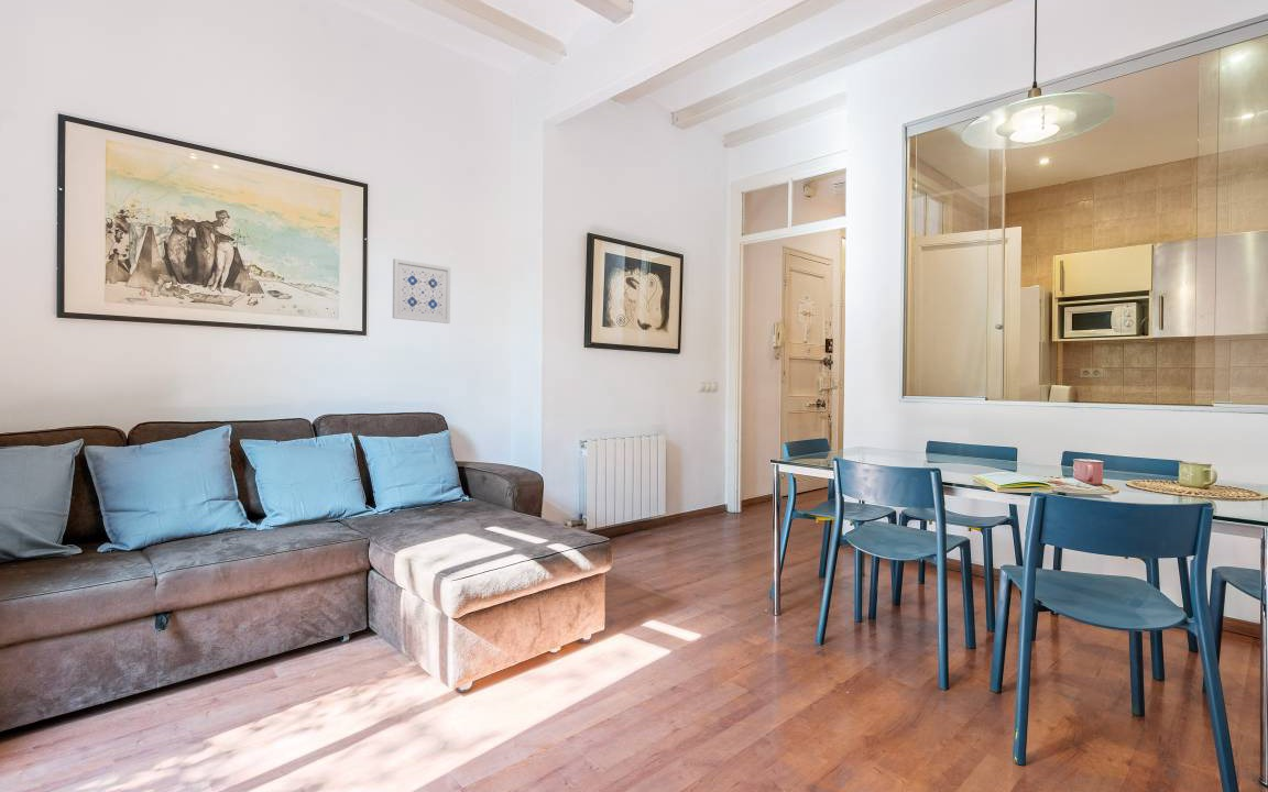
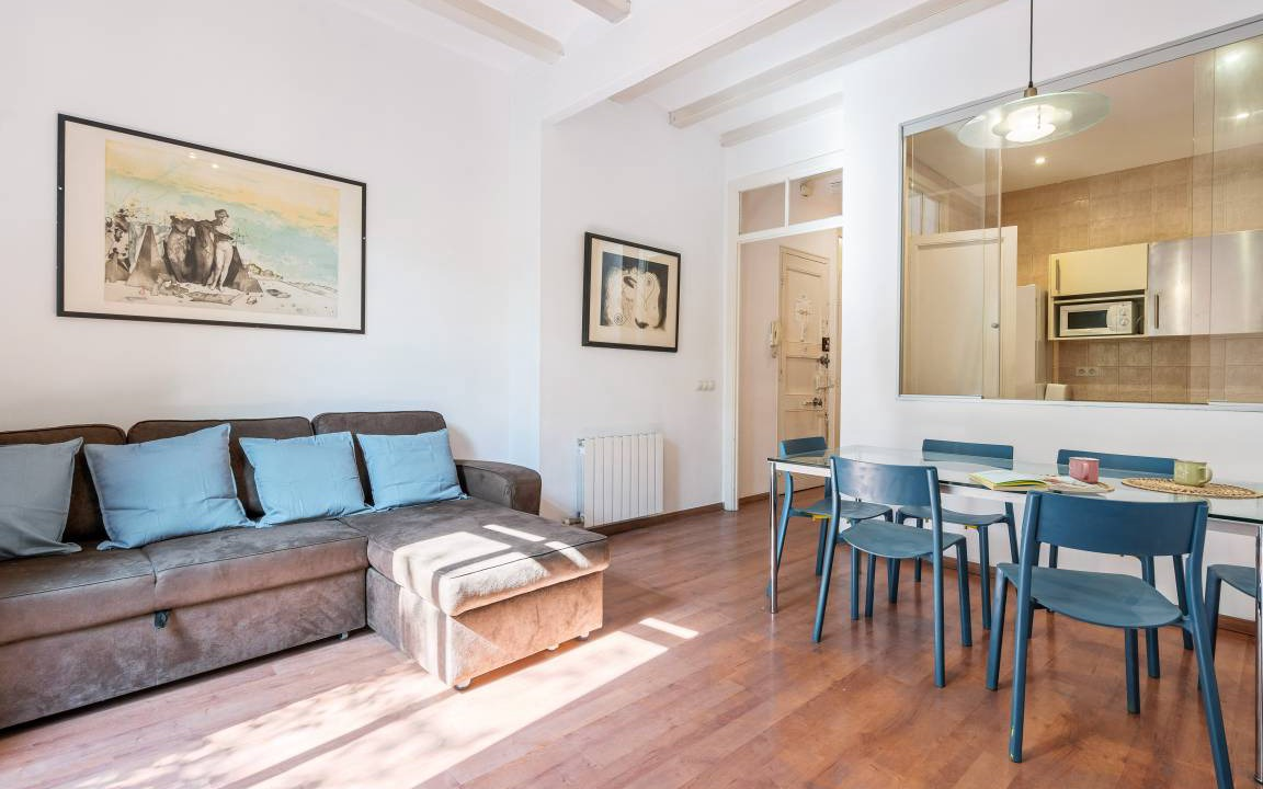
- wall art [392,257,451,324]
